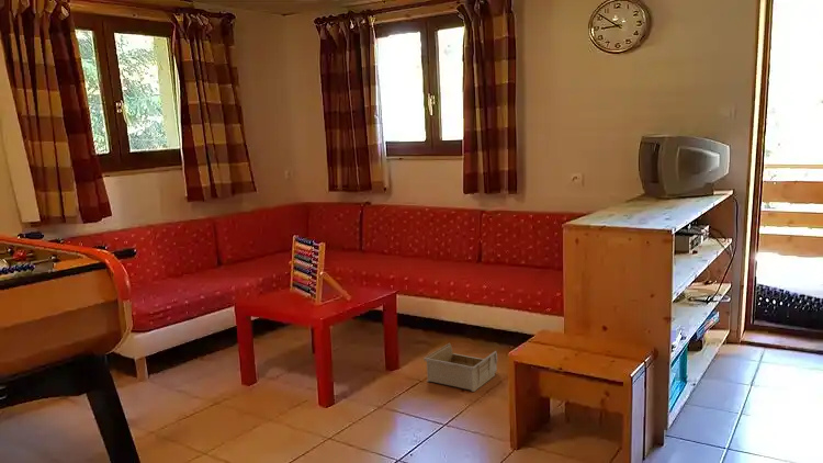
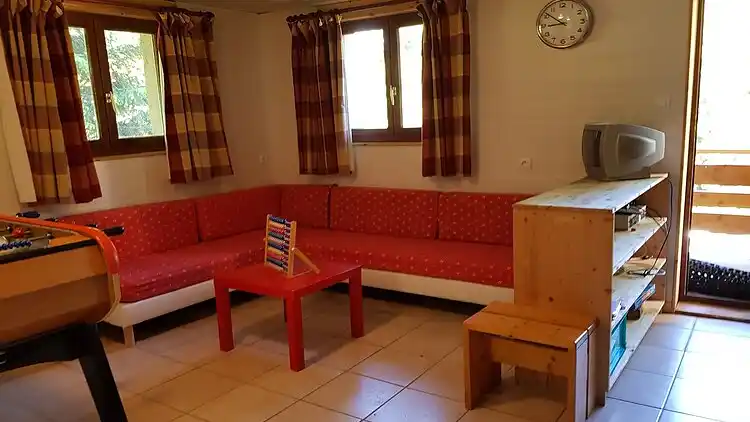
- storage bin [422,342,498,393]
